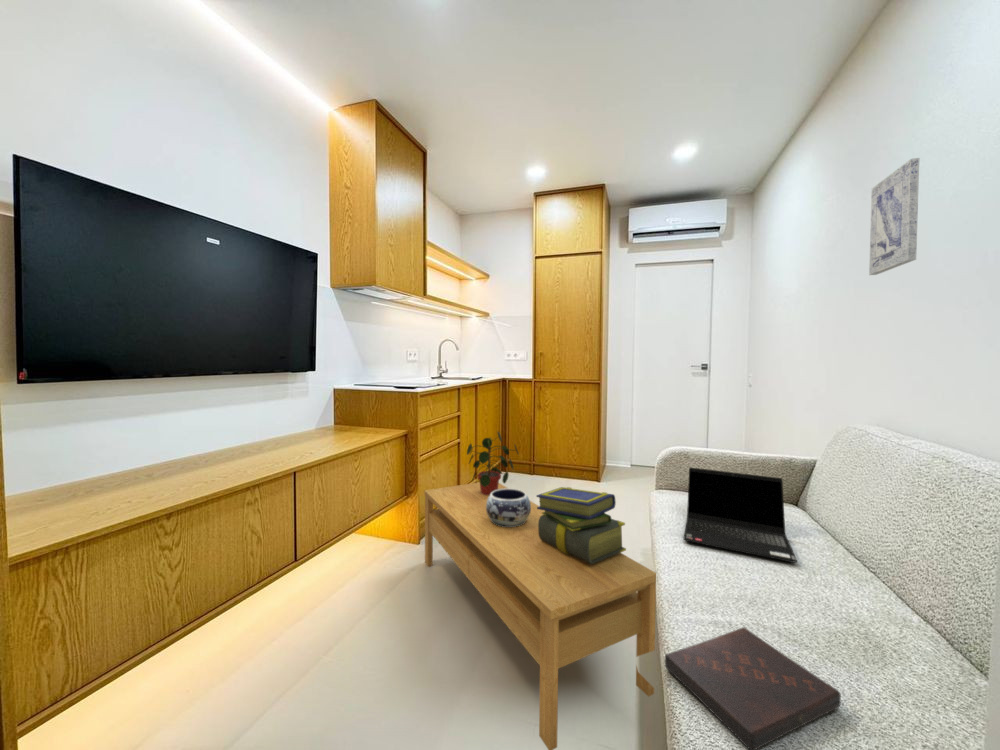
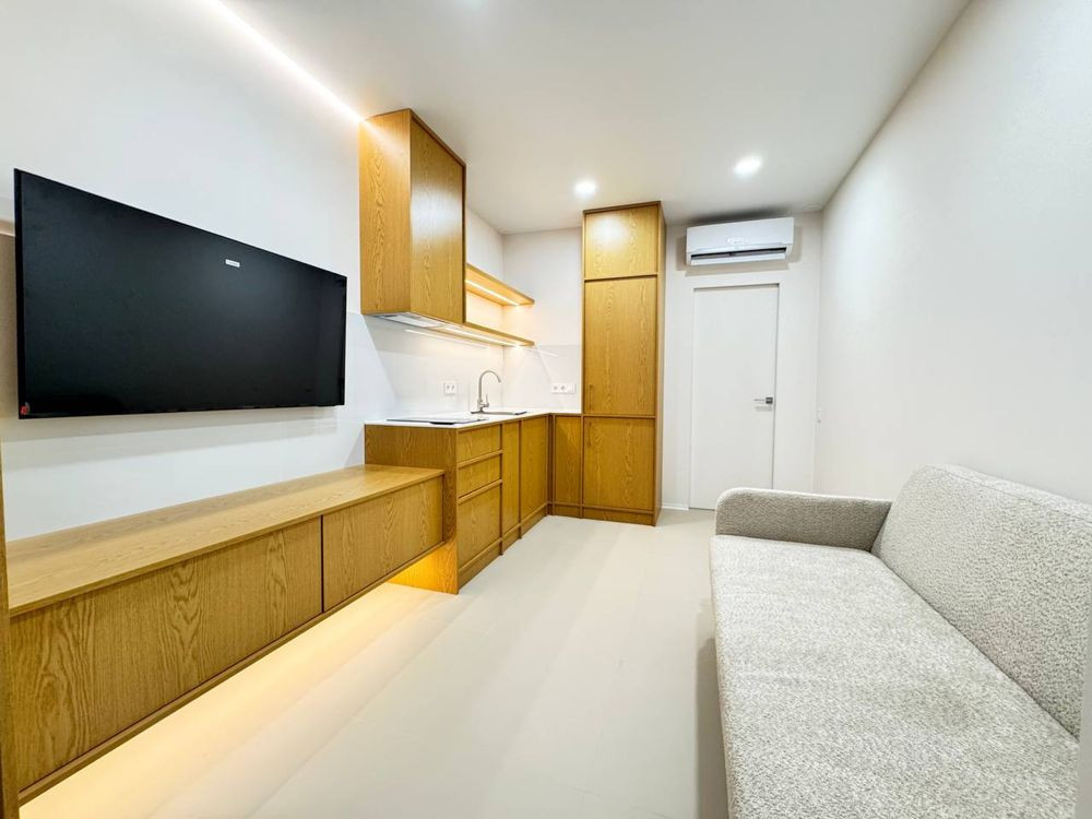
- wall art [868,157,920,276]
- decorative bowl [486,487,531,527]
- potted plant [466,430,520,495]
- stack of books [535,486,627,564]
- book [664,626,842,750]
- laptop computer [683,467,798,564]
- coffee table [423,481,657,750]
